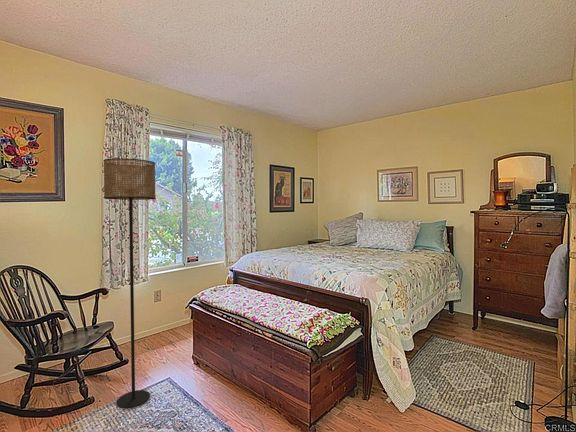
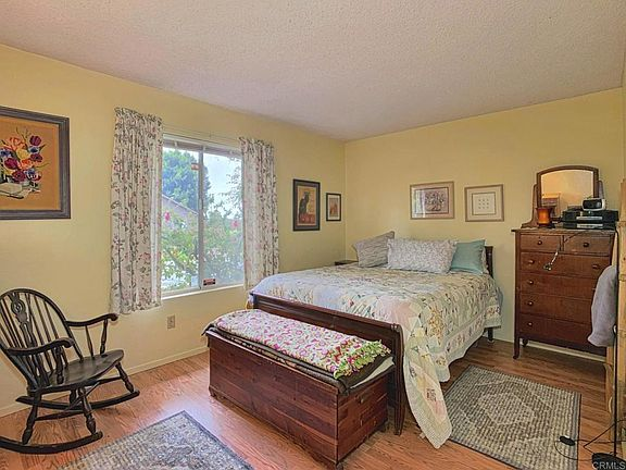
- floor lamp [103,157,157,409]
